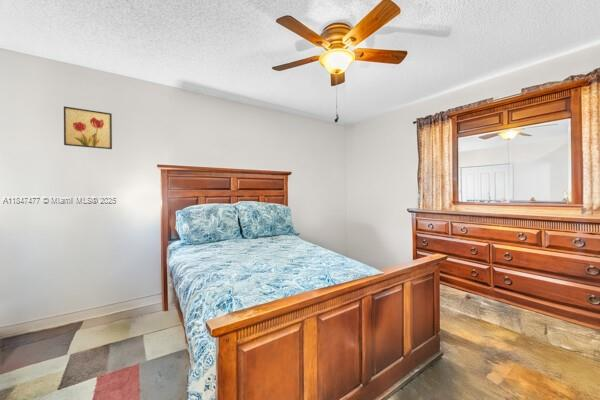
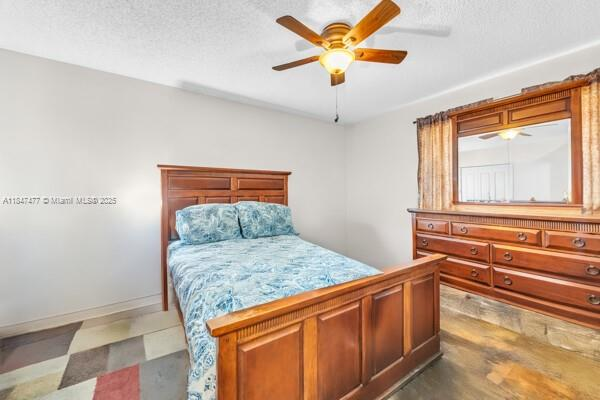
- wall art [63,105,113,150]
